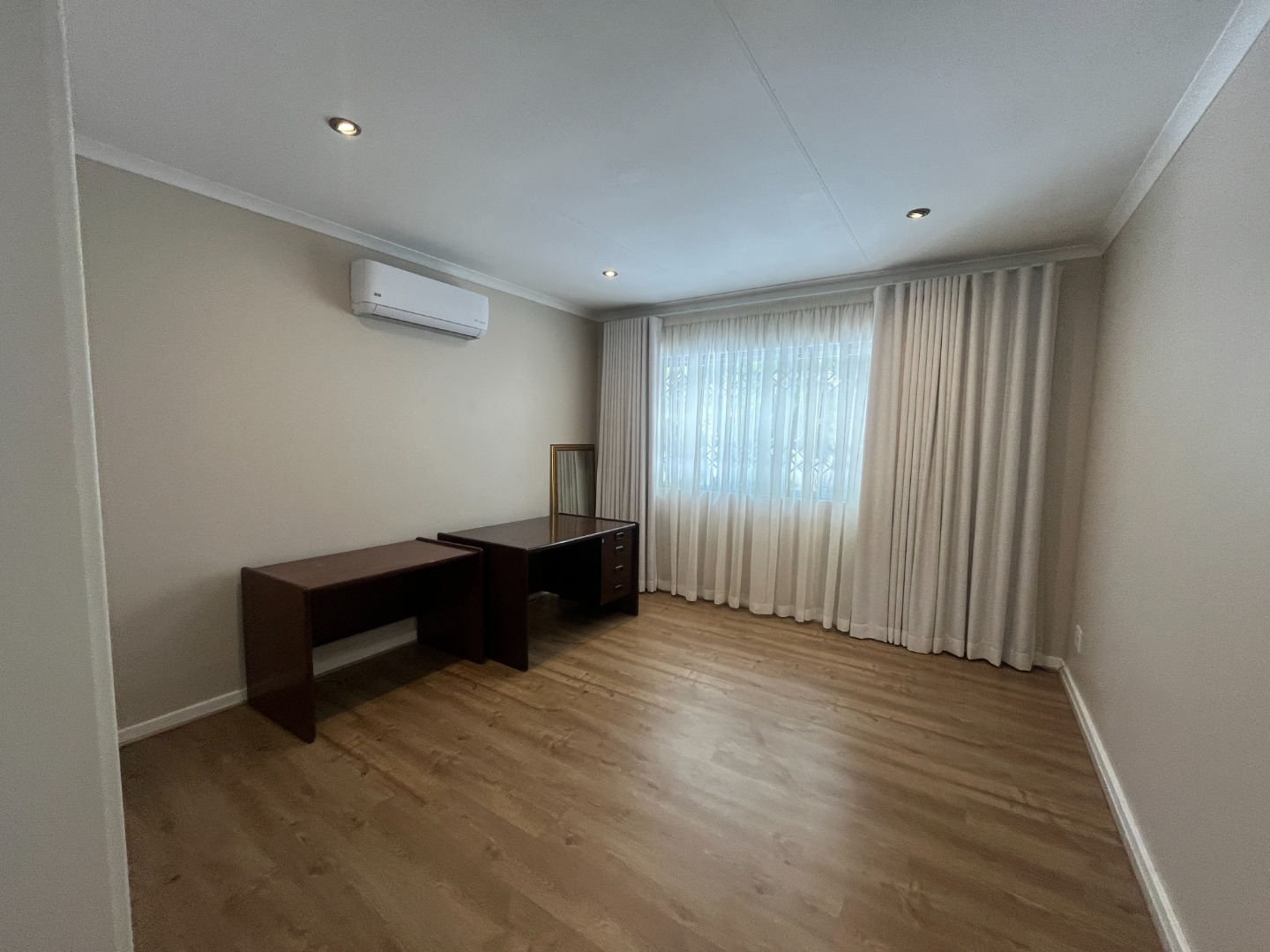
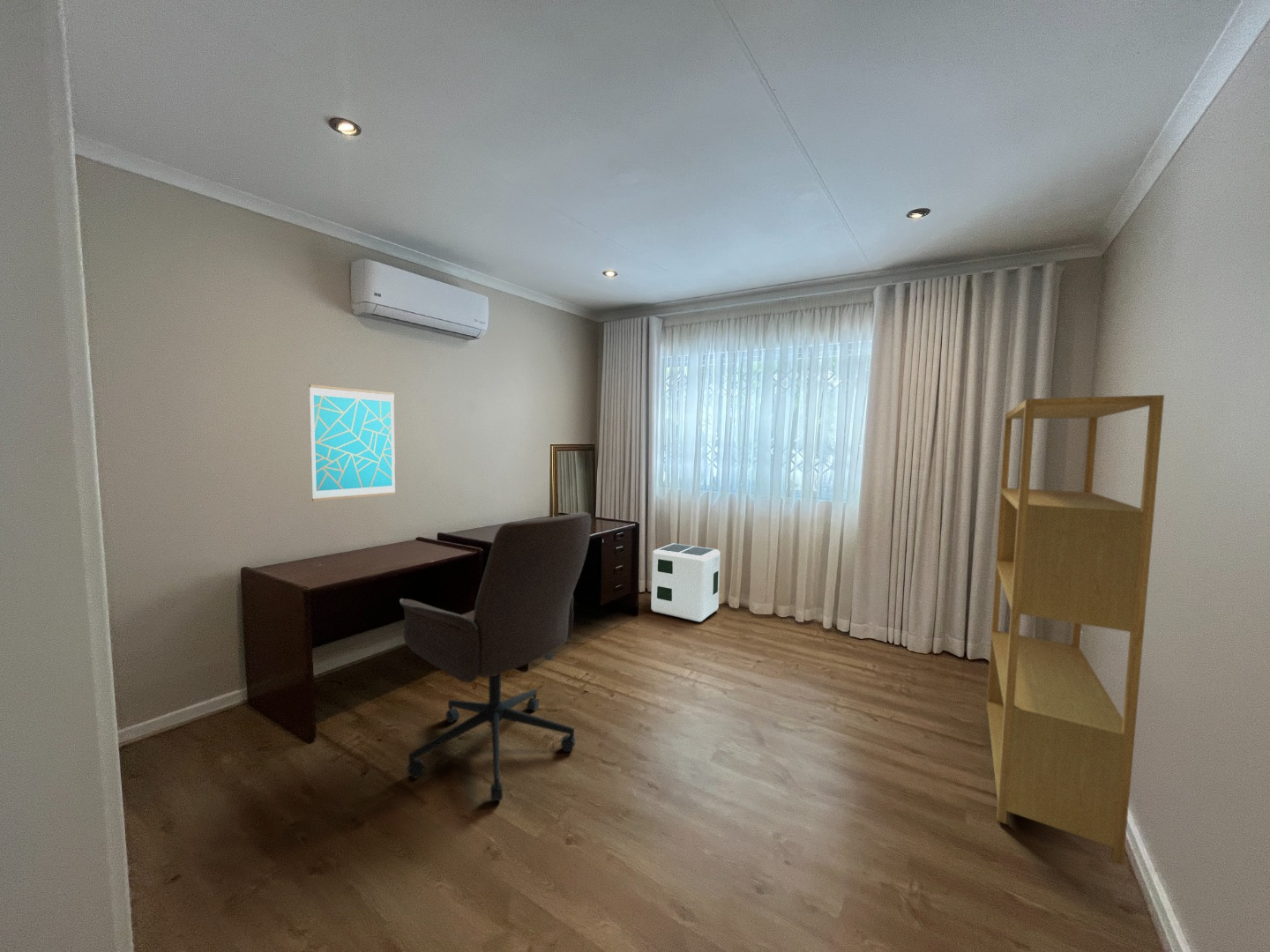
+ bookshelf [985,394,1165,866]
+ air purifier [650,543,721,622]
+ office chair [399,510,593,802]
+ wall art [309,383,396,502]
